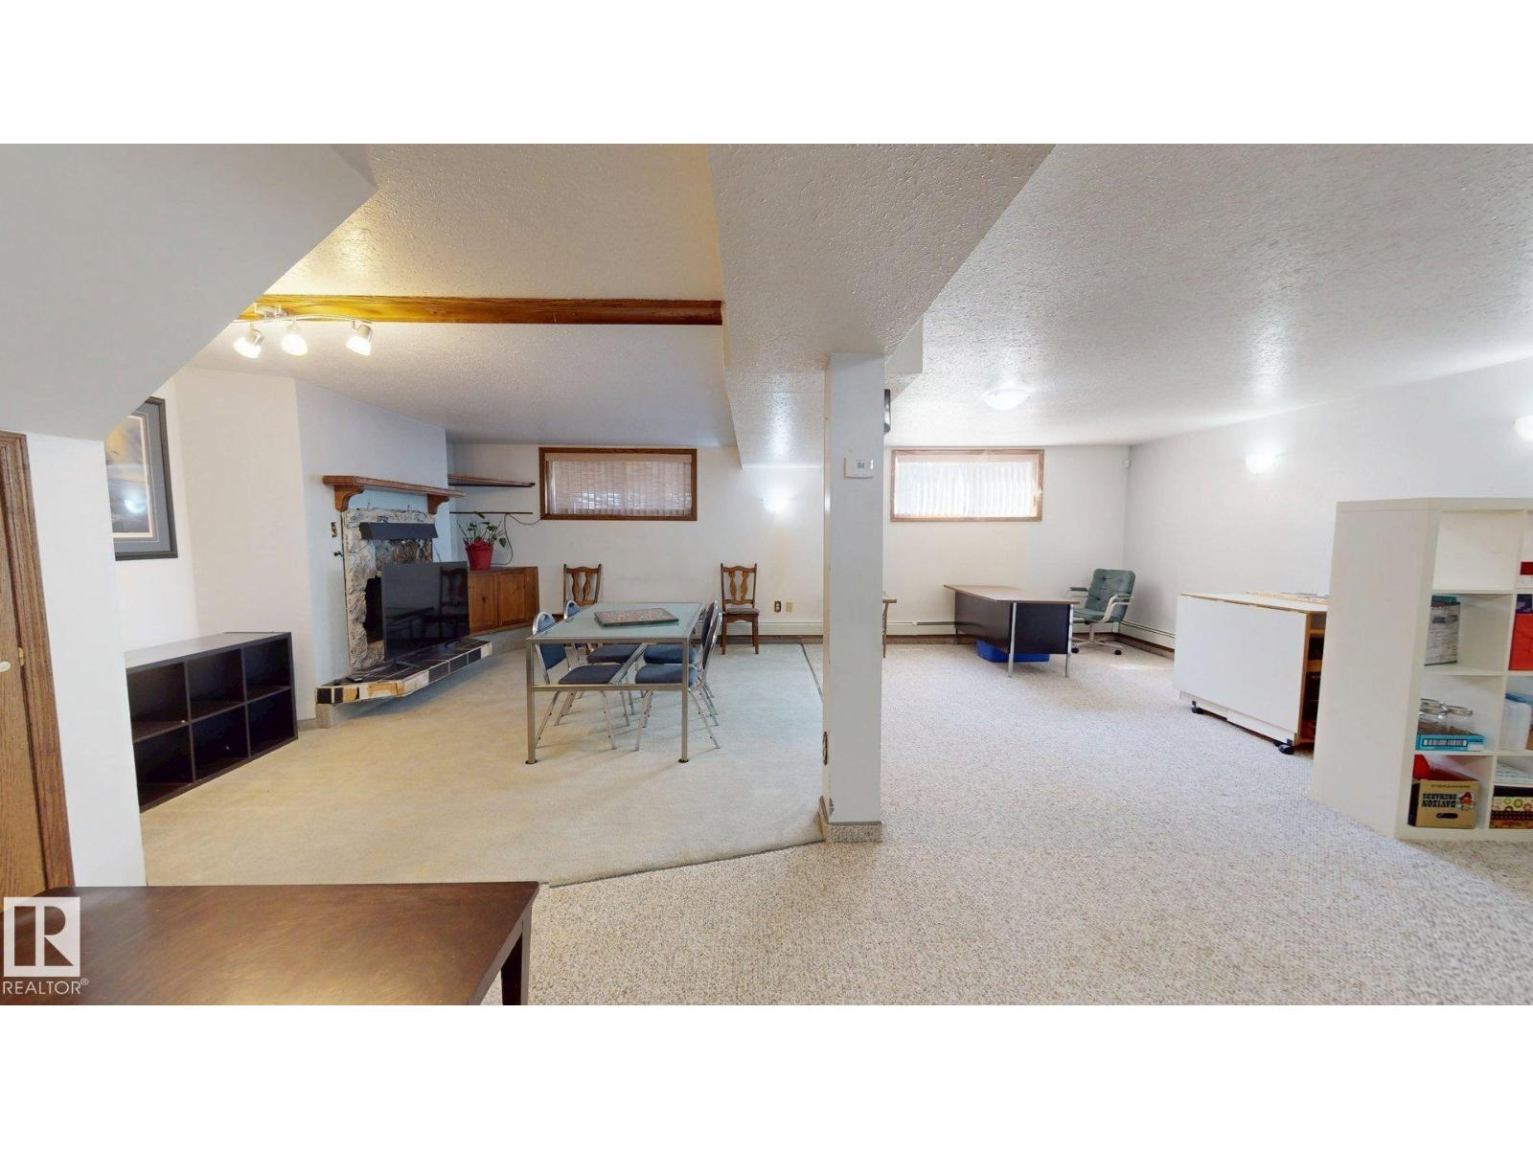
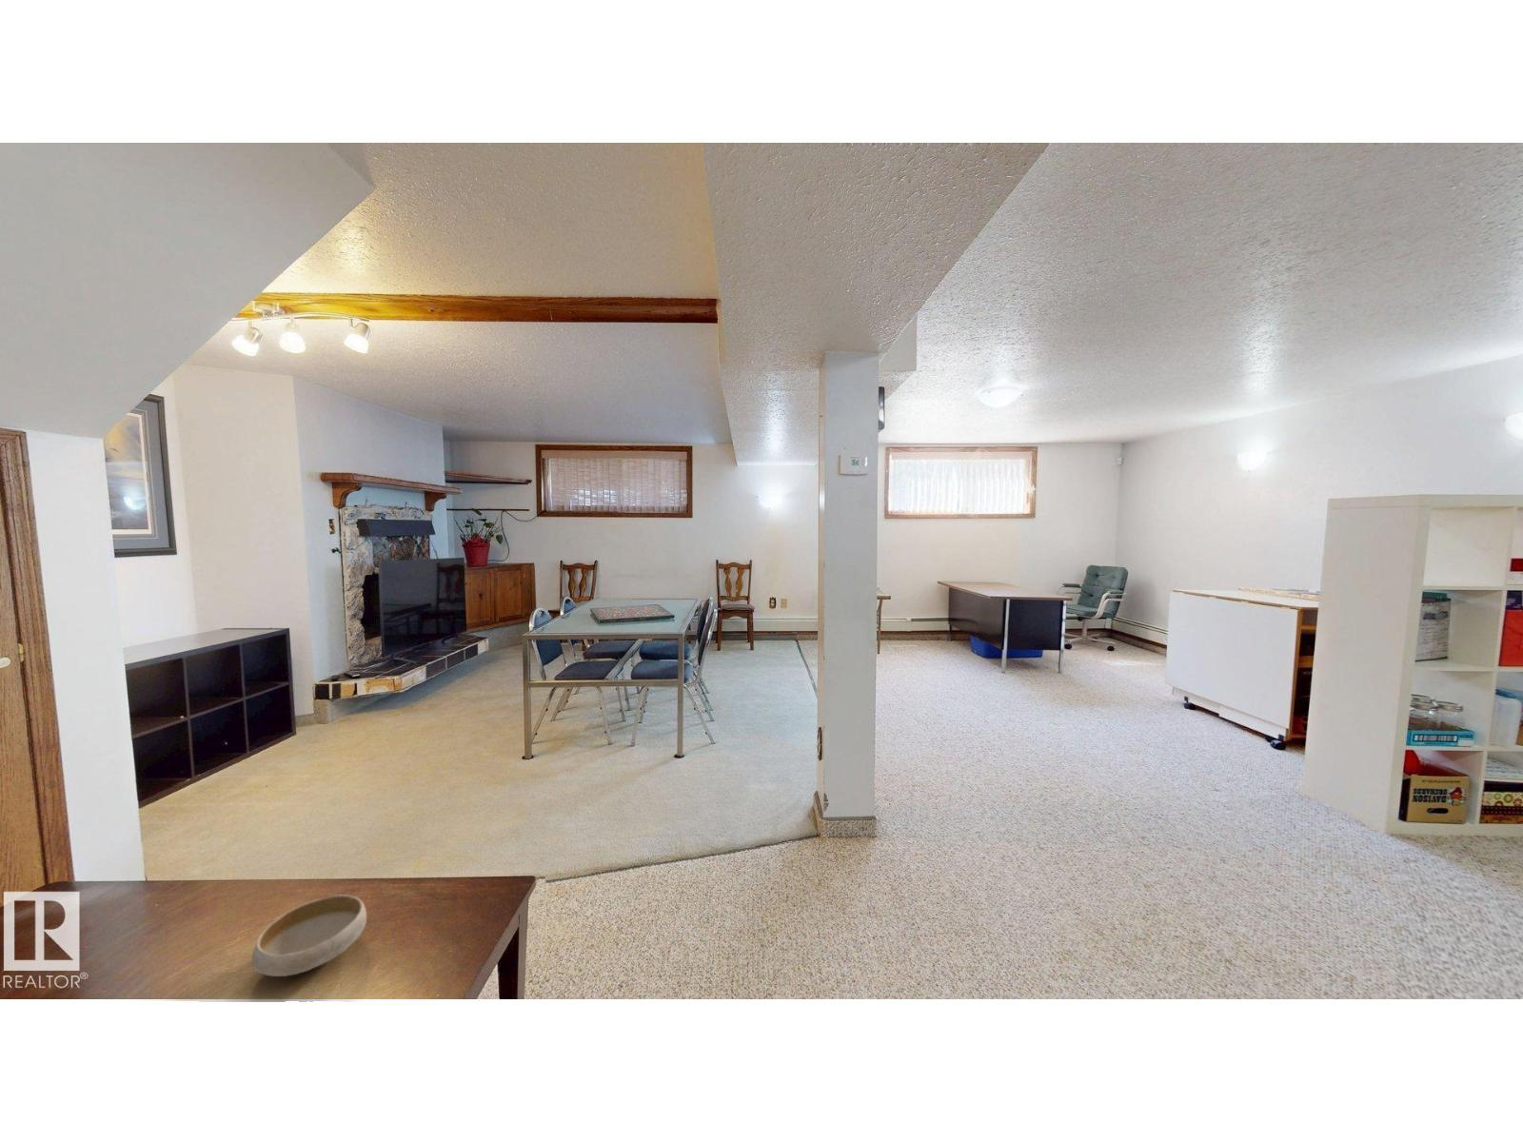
+ bowl [252,894,367,978]
